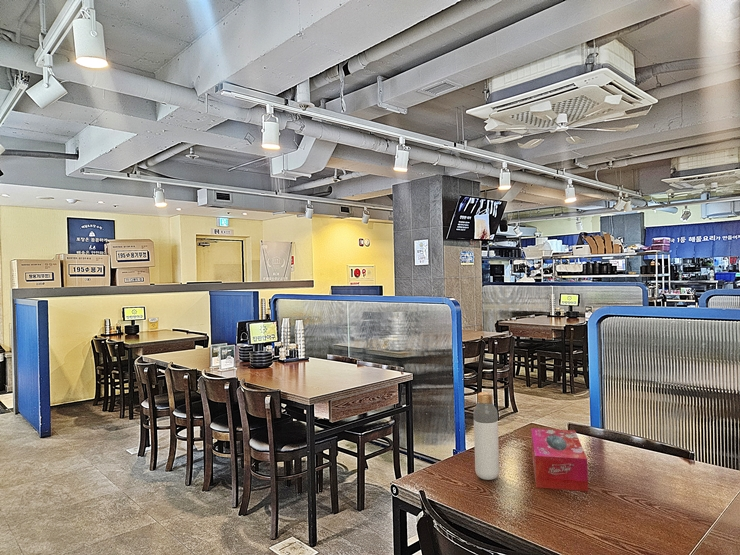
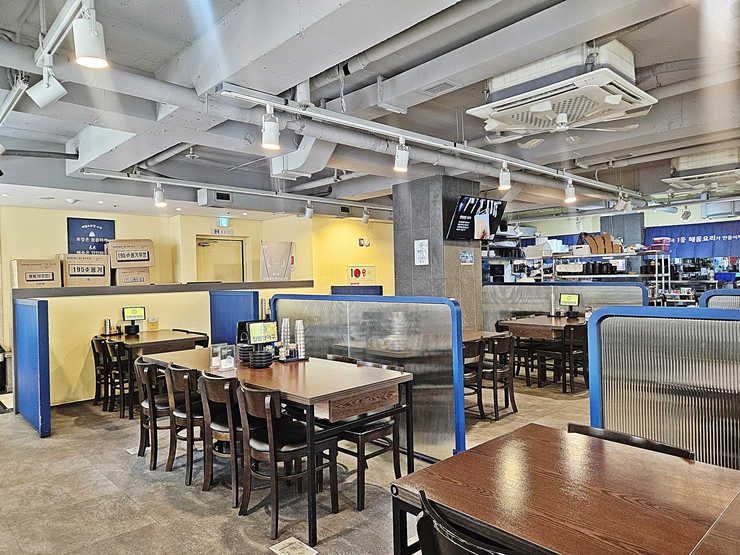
- tissue box [530,427,589,492]
- bottle [473,391,500,481]
